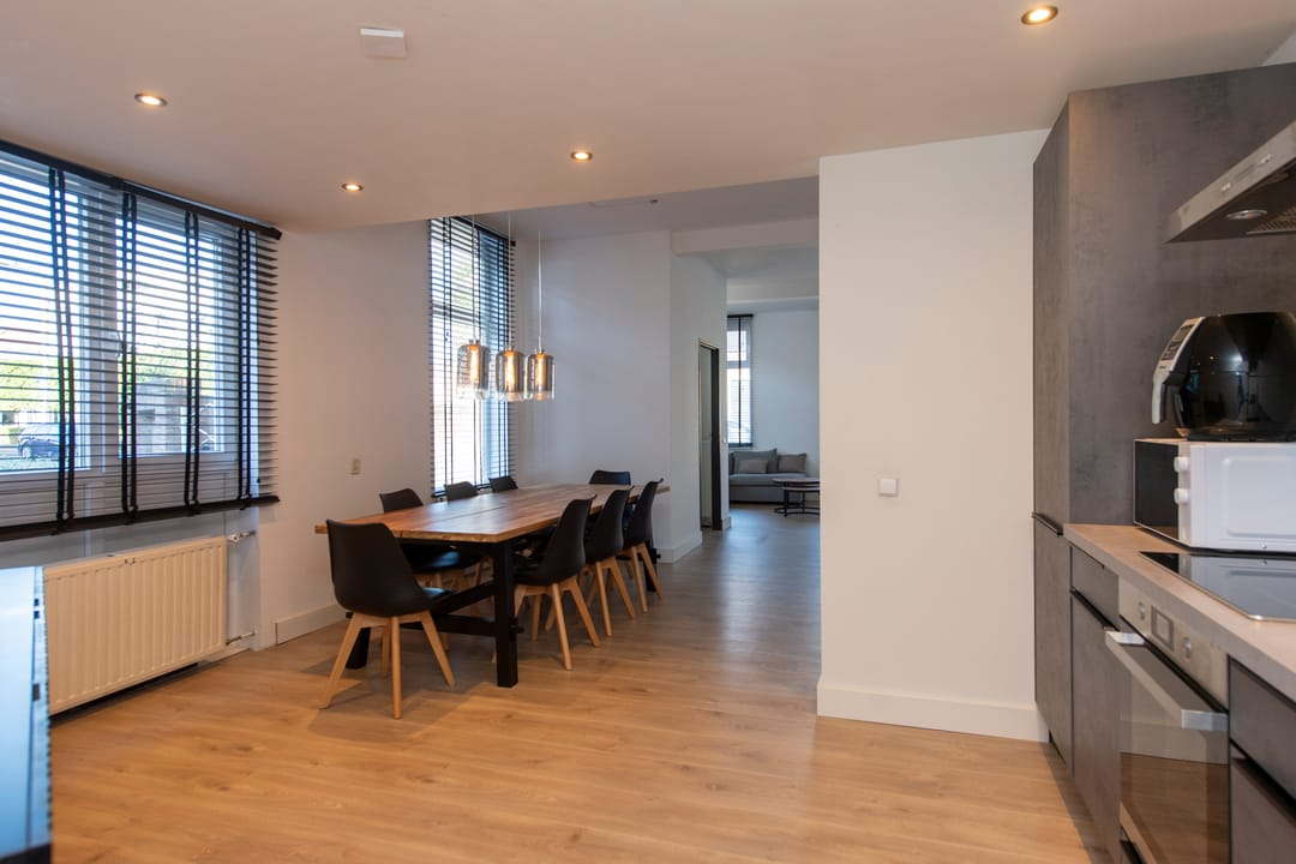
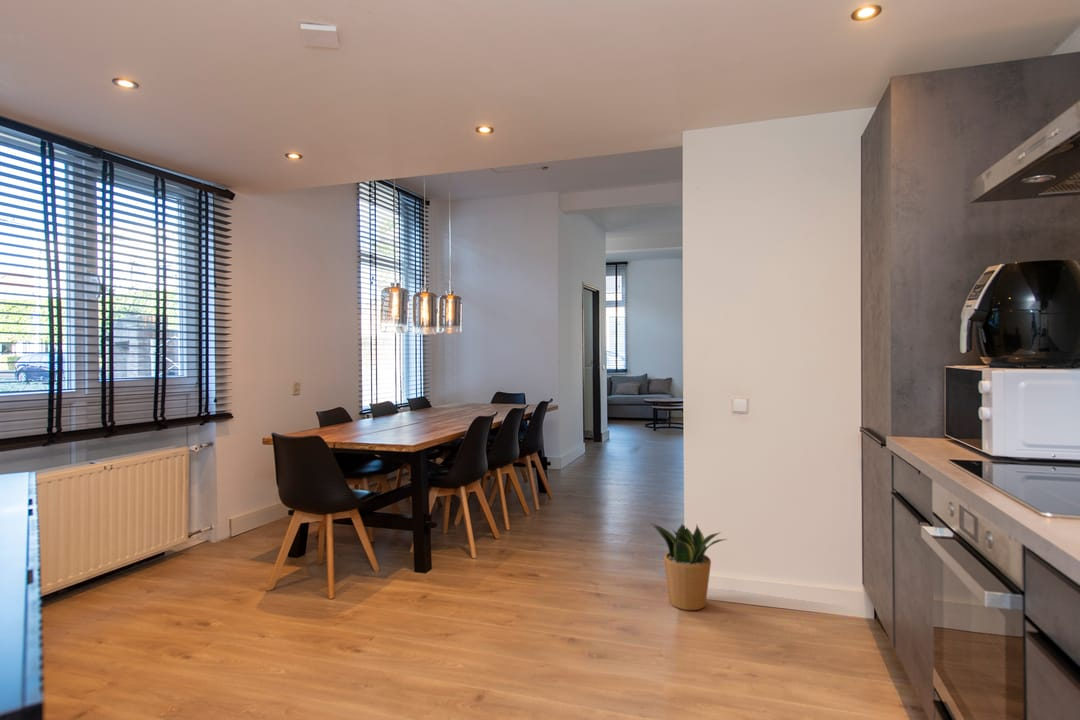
+ potted plant [649,522,728,611]
